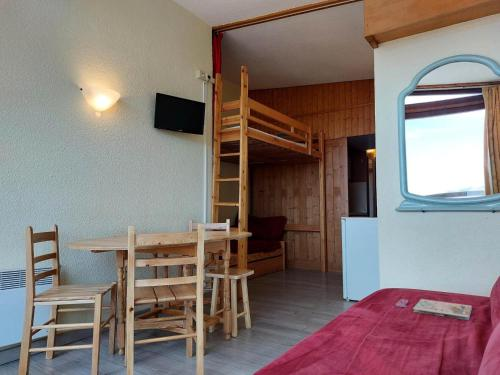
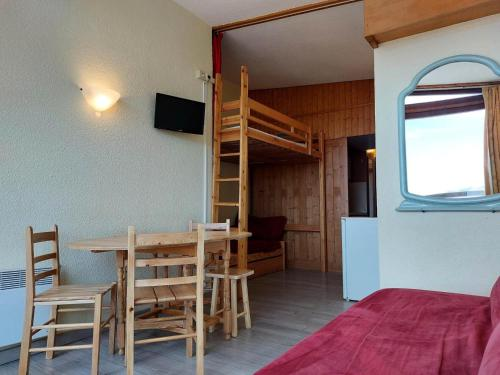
- magazine [395,298,473,321]
